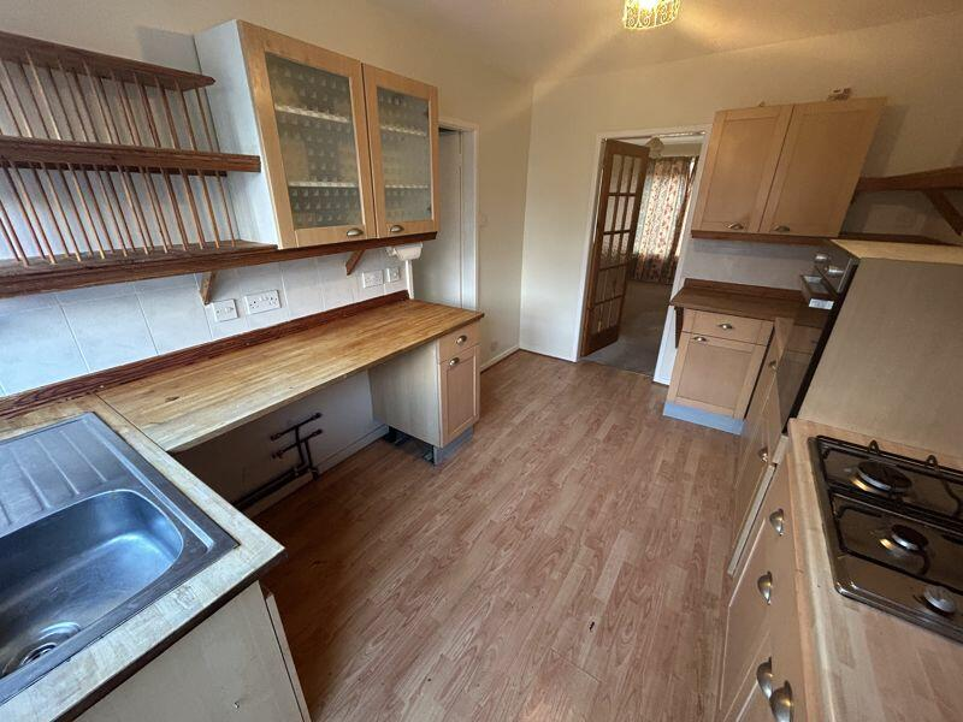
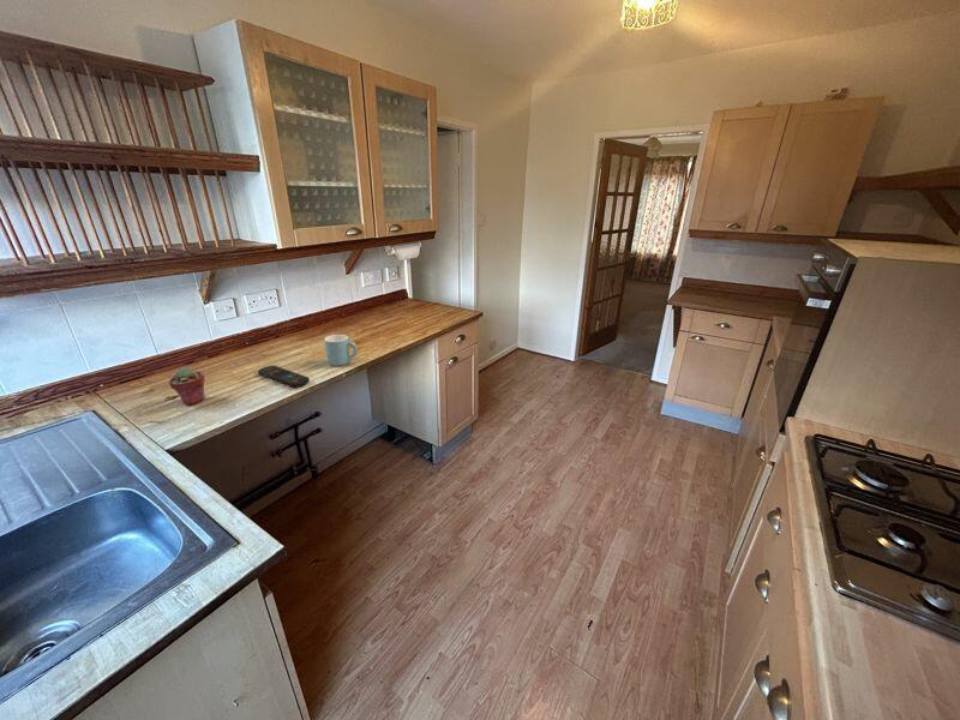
+ remote control [257,364,311,389]
+ potted succulent [168,366,206,407]
+ mug [324,334,359,367]
